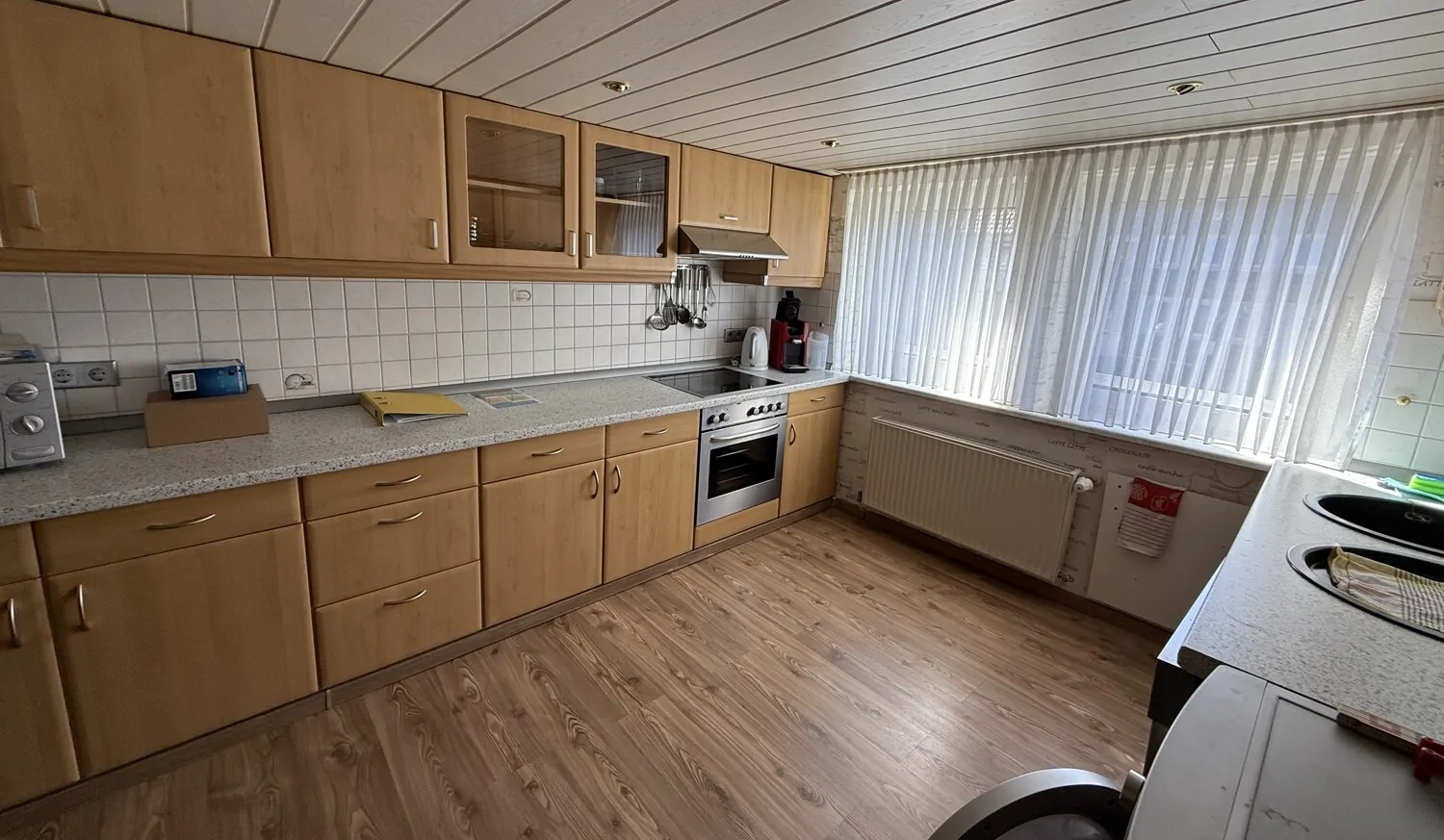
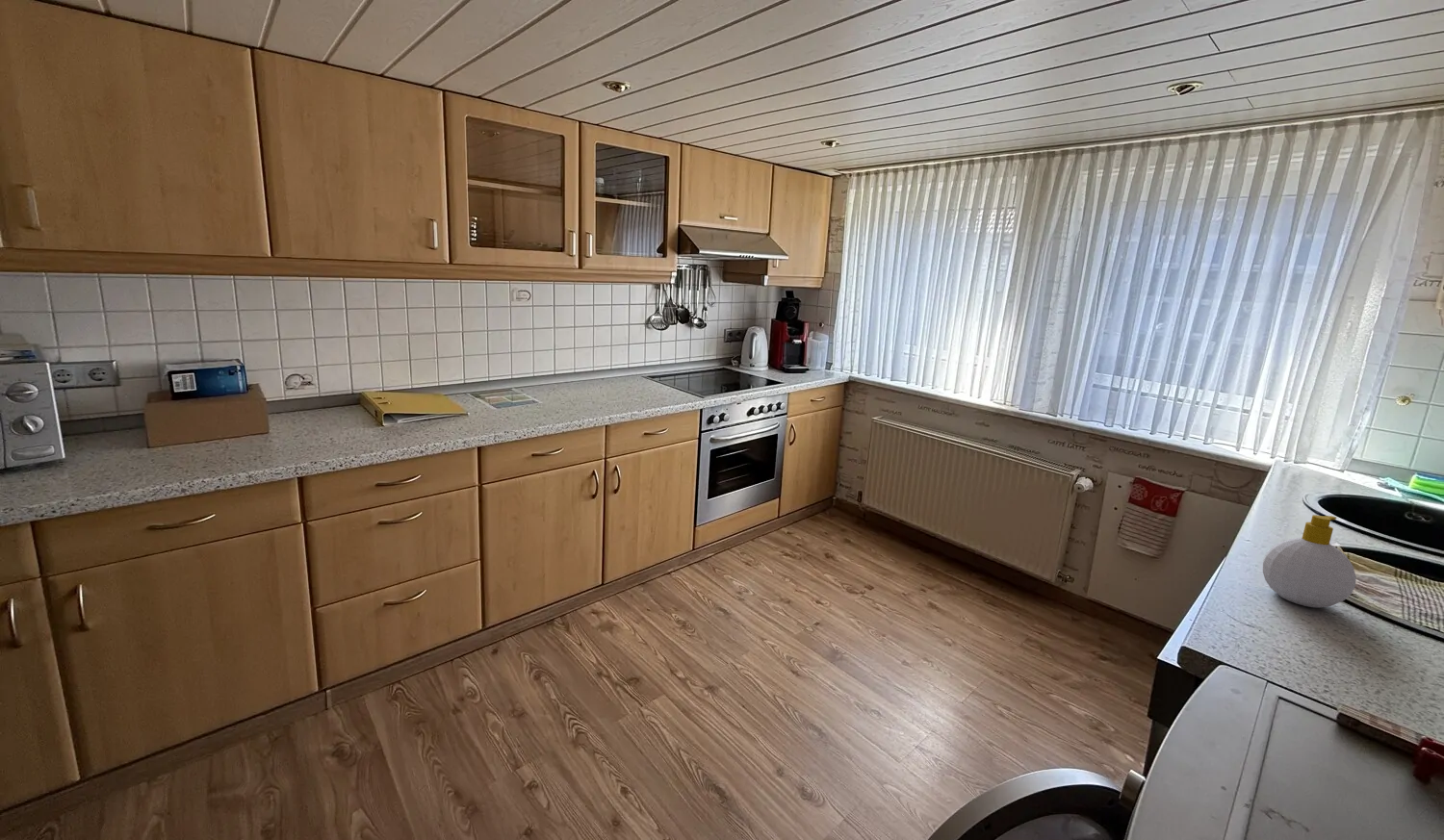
+ soap bottle [1262,514,1357,609]
